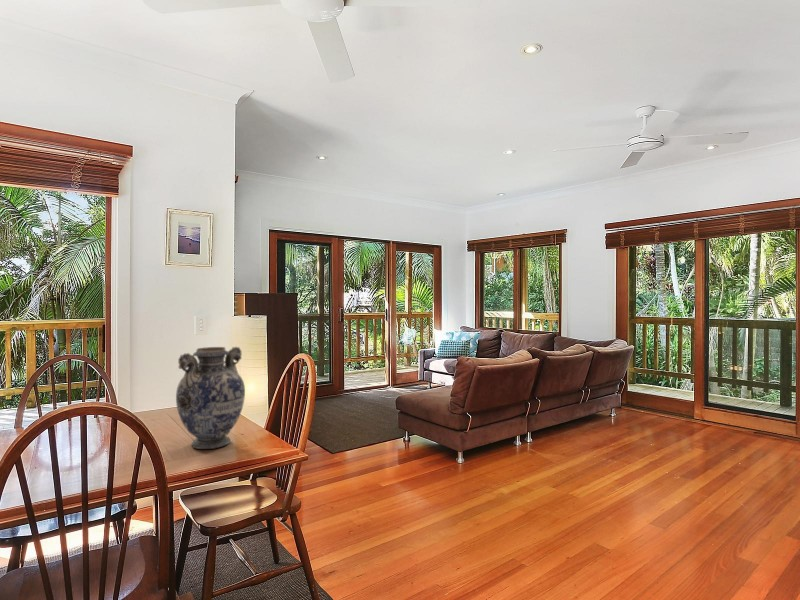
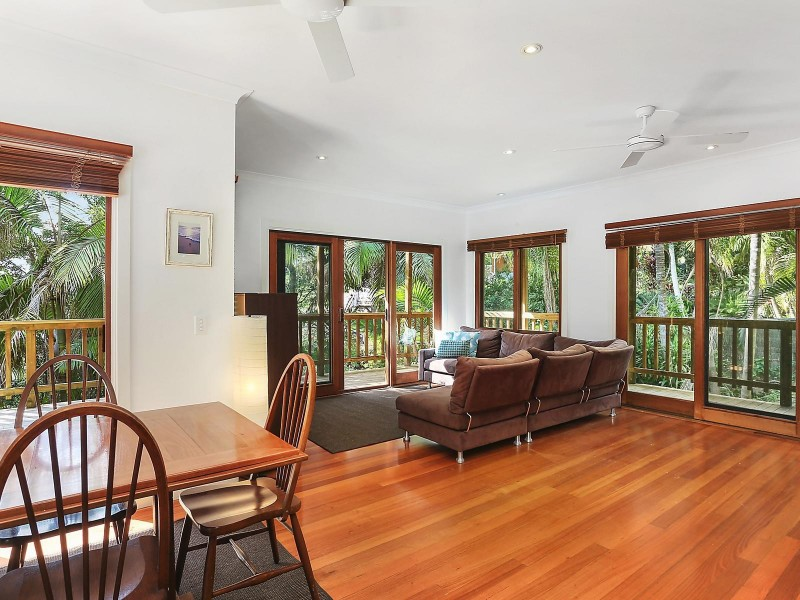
- vase [175,346,246,450]
